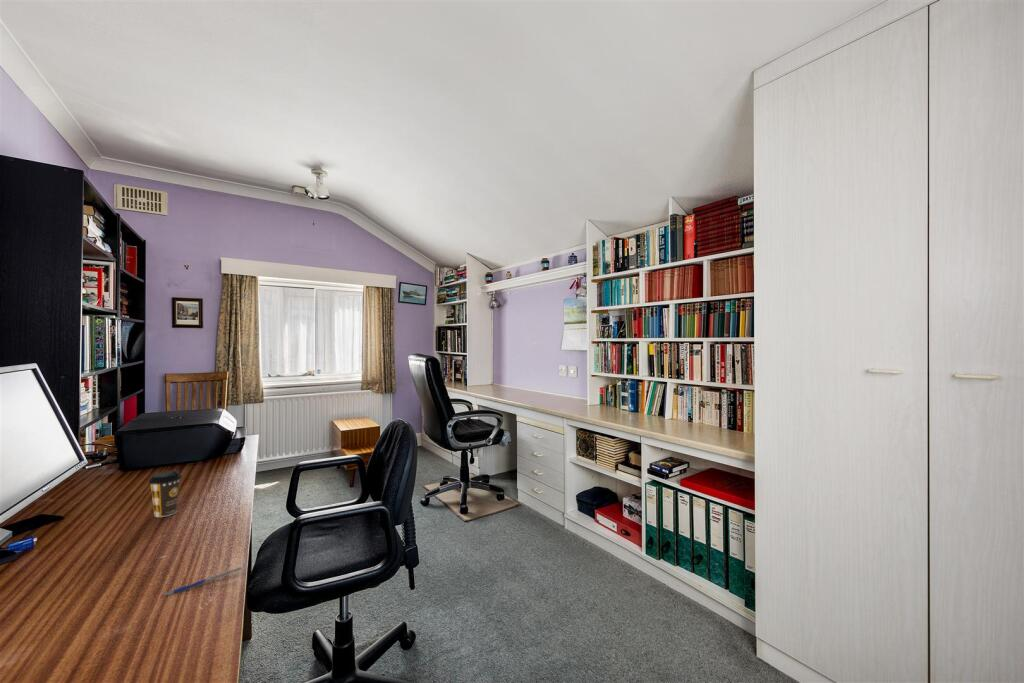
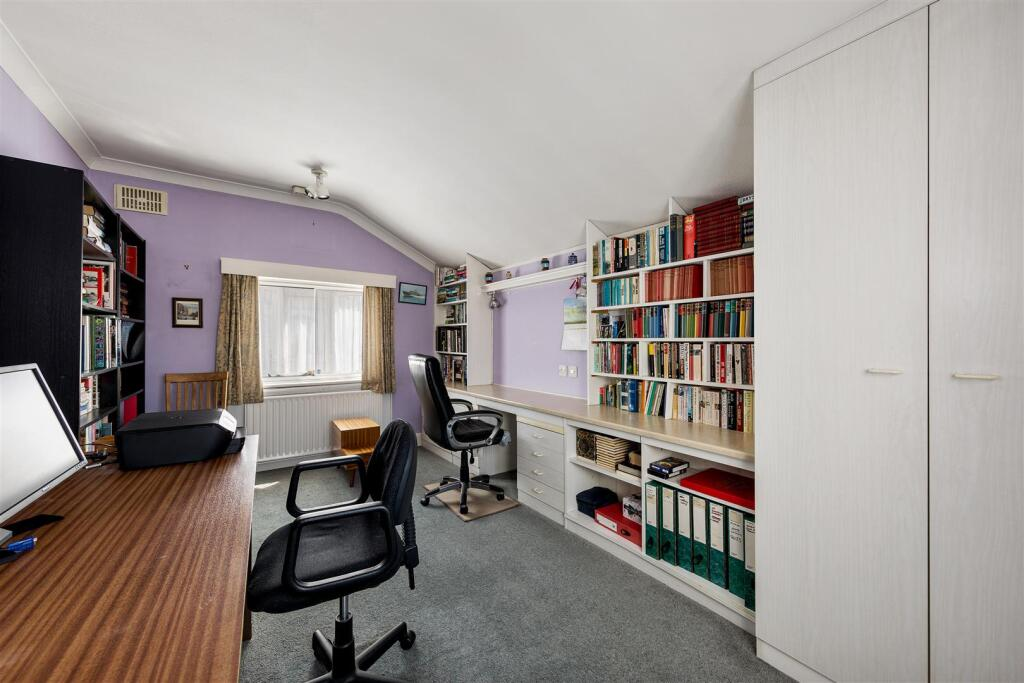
- coffee cup [147,470,183,518]
- pen [162,566,243,597]
